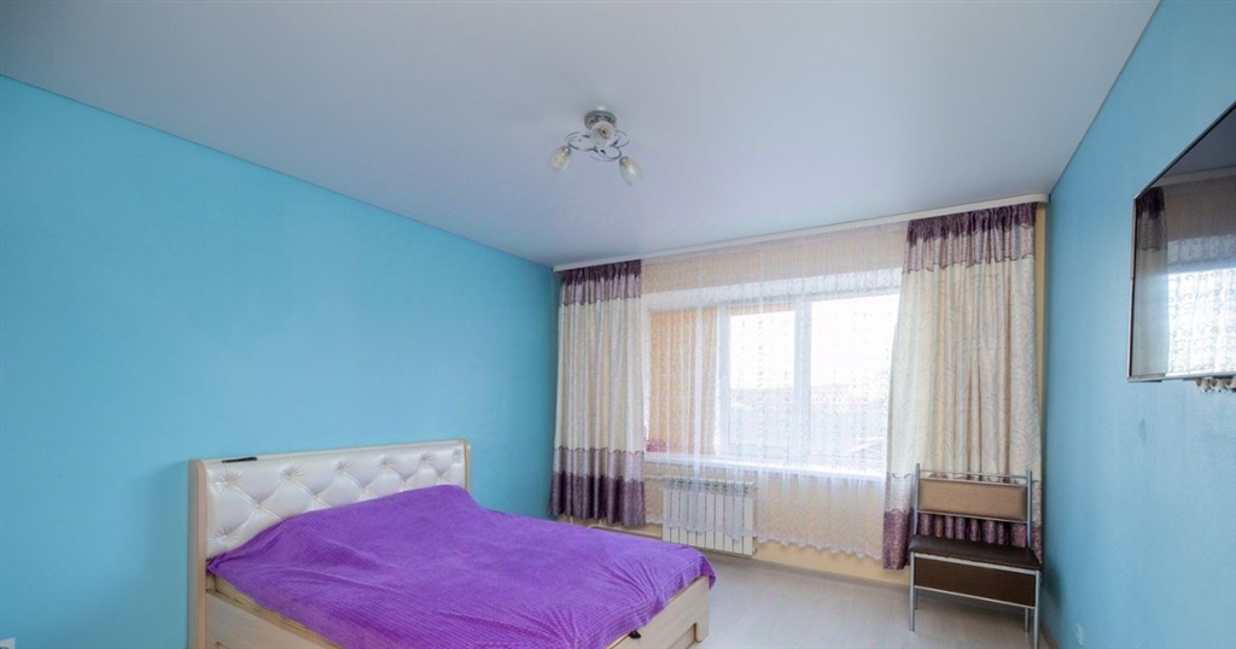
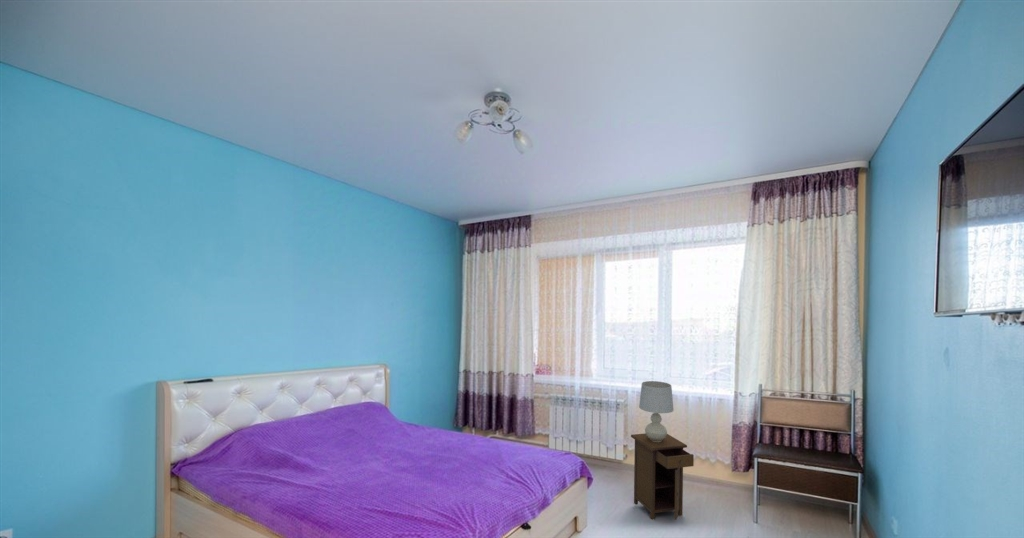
+ nightstand [630,433,695,521]
+ table lamp [638,380,675,442]
